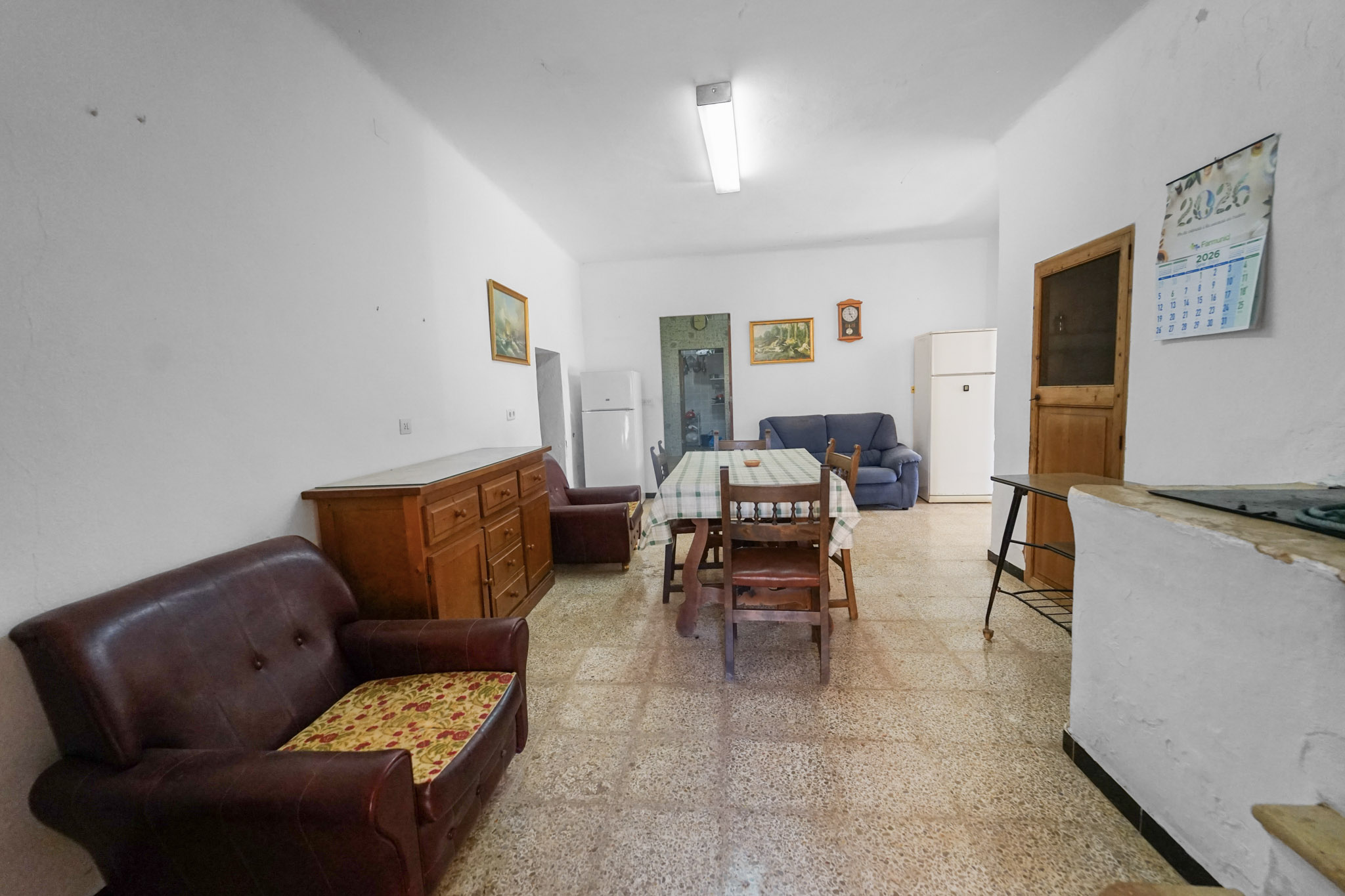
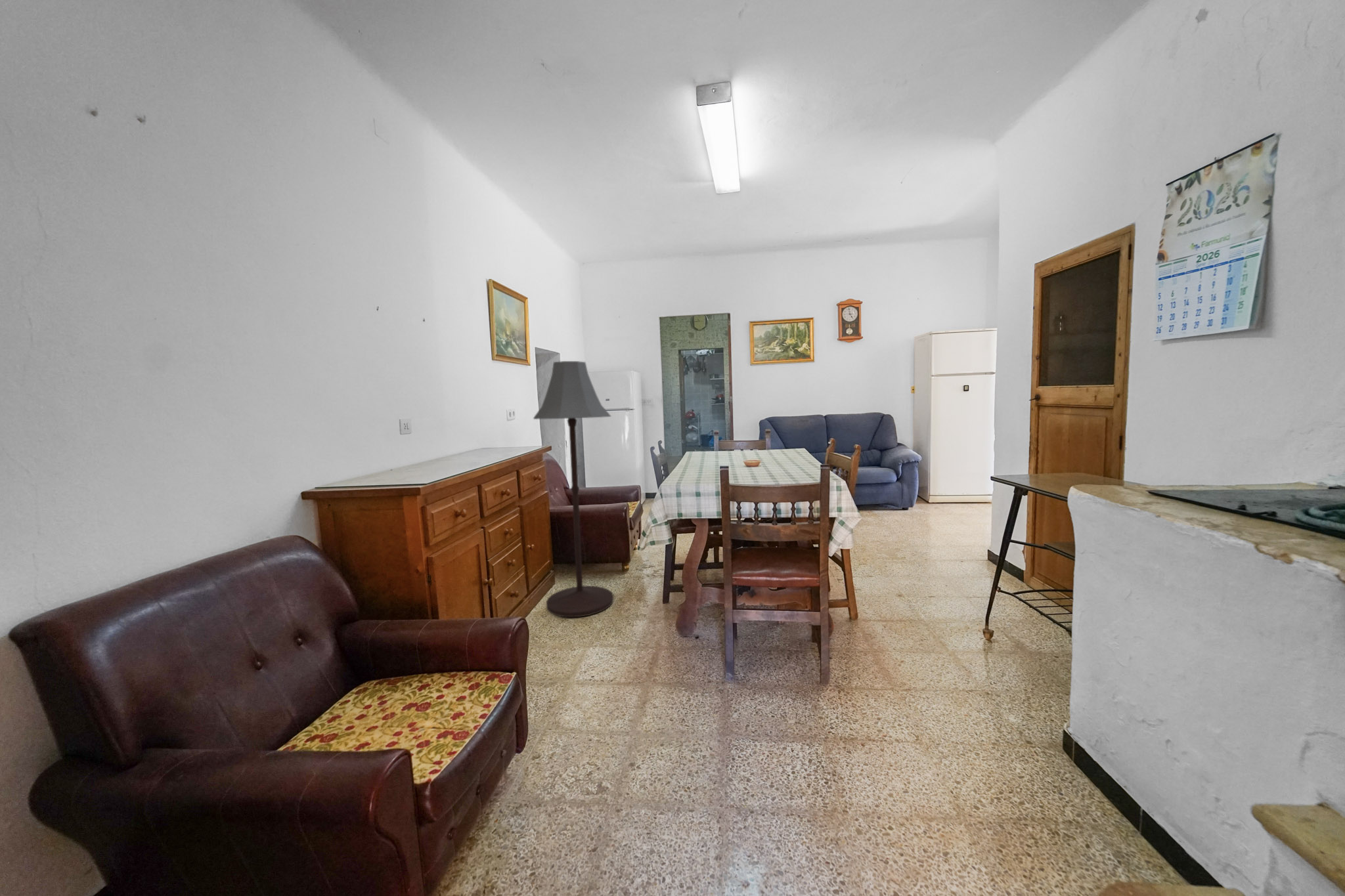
+ floor lamp [533,360,614,618]
